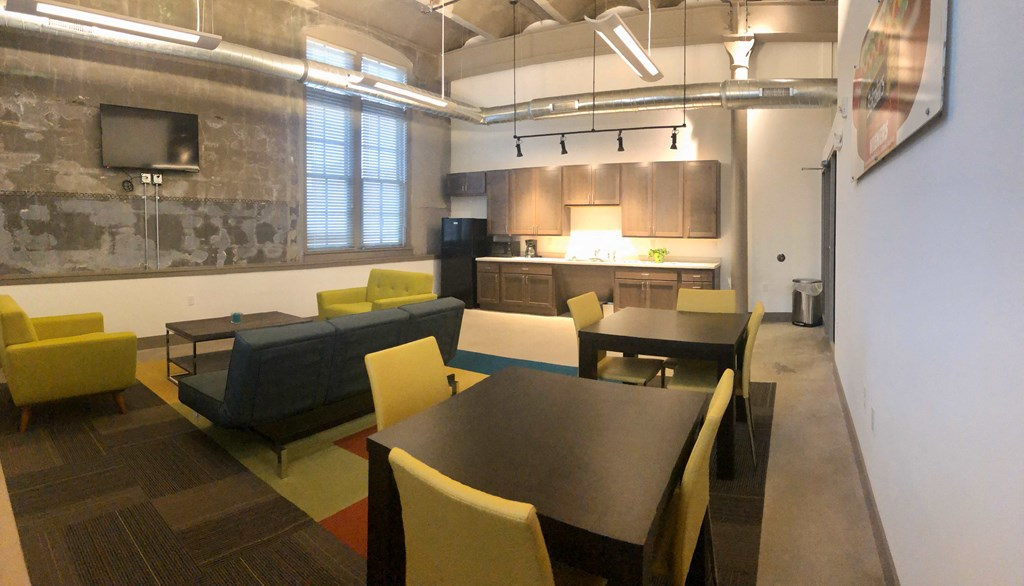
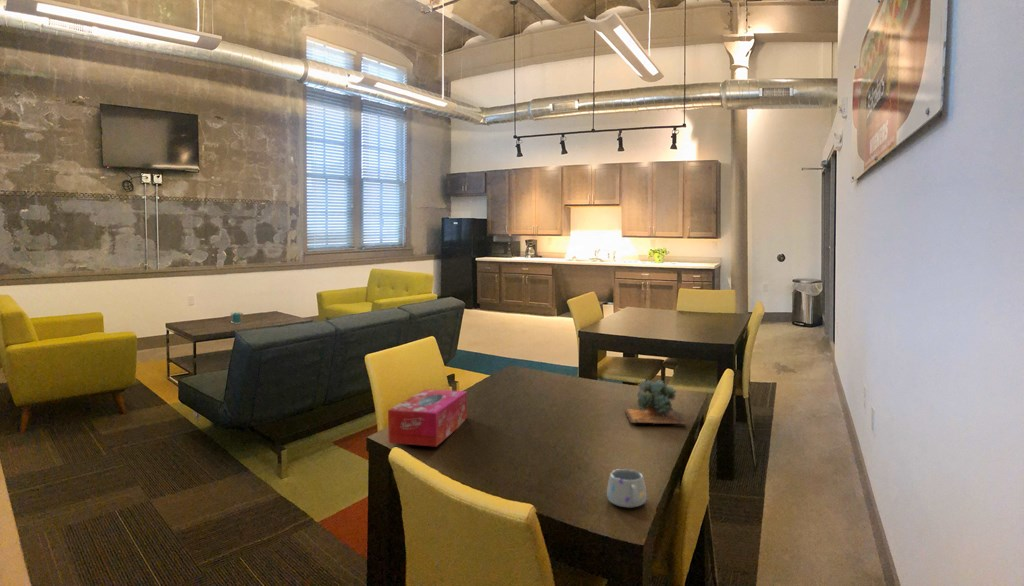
+ mug [606,468,647,509]
+ succulent plant [623,379,687,425]
+ tissue box [387,388,468,448]
